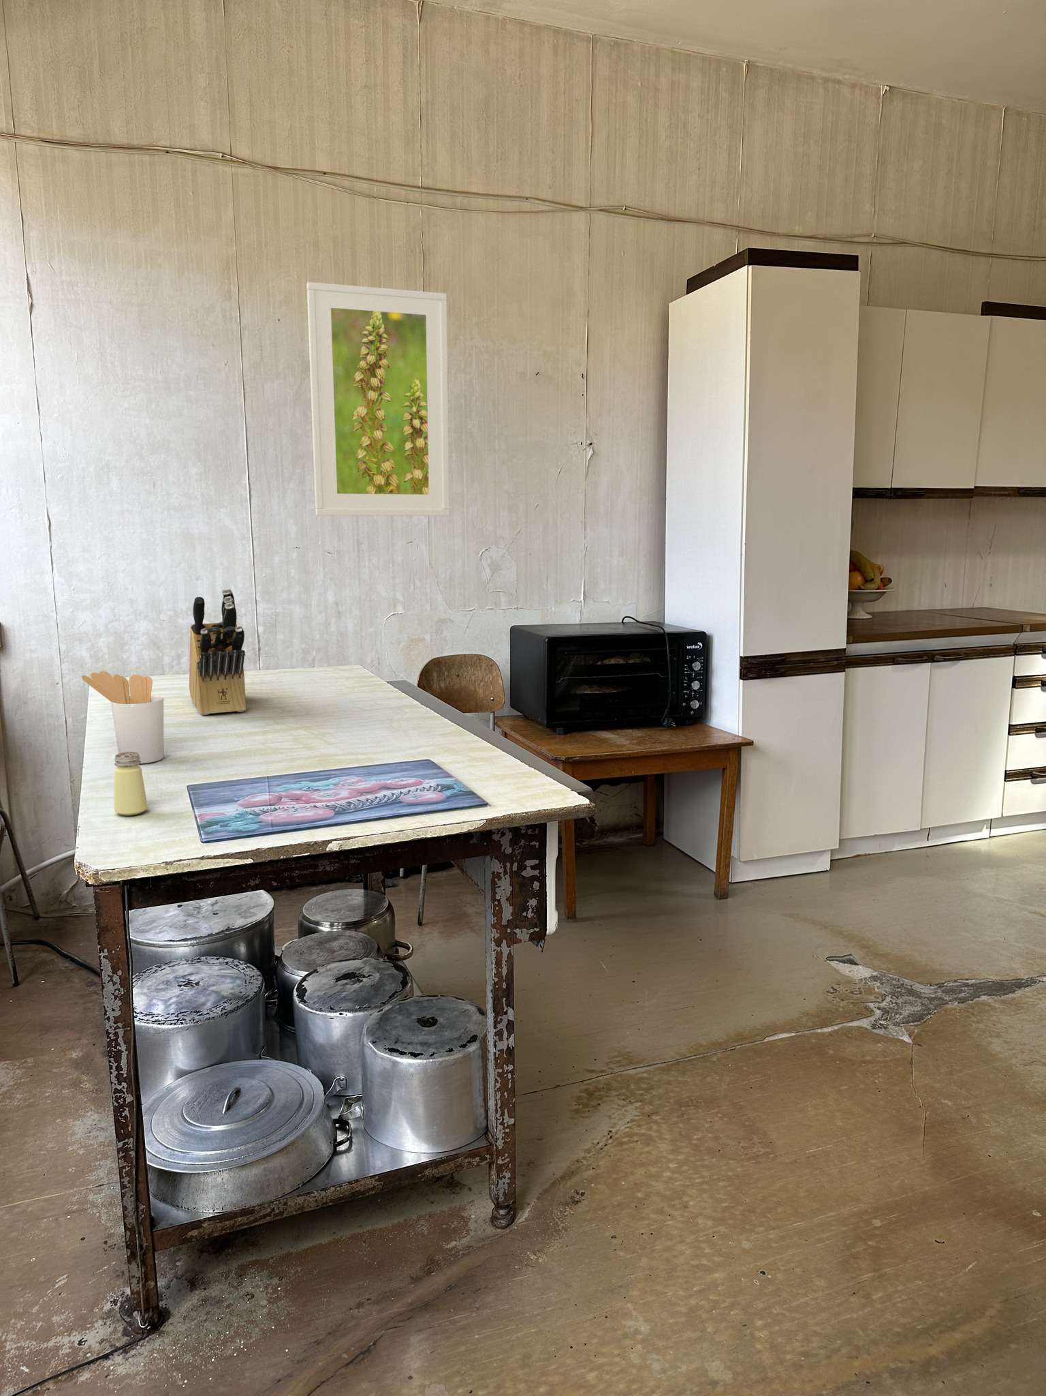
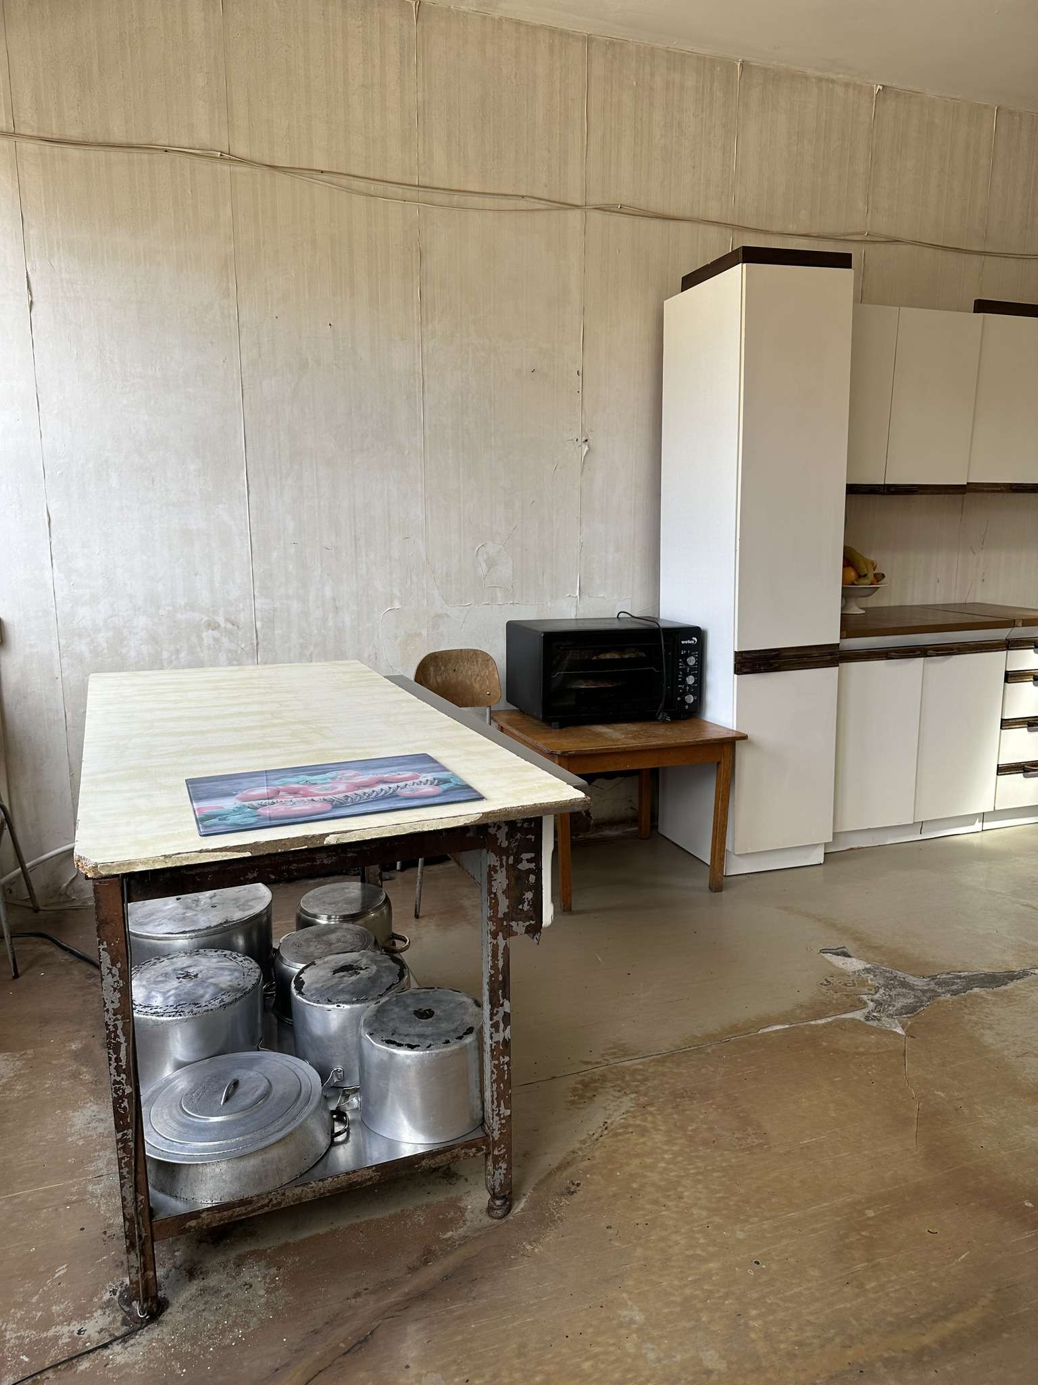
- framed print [305,281,450,517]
- utensil holder [81,671,164,764]
- saltshaker [114,752,148,816]
- knife block [189,588,246,716]
